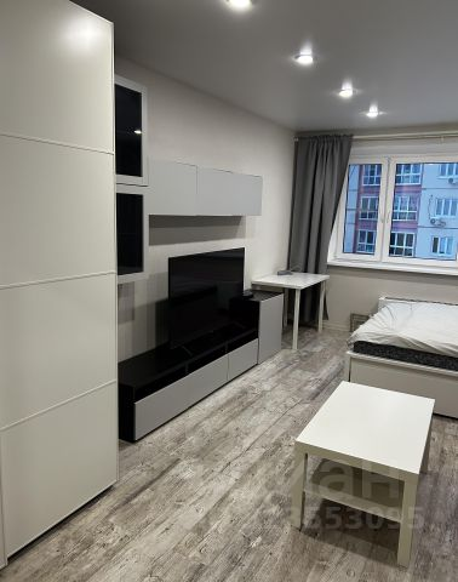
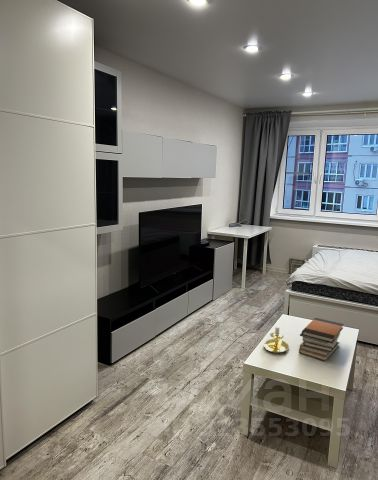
+ candle holder [263,320,290,354]
+ book stack [298,317,345,362]
